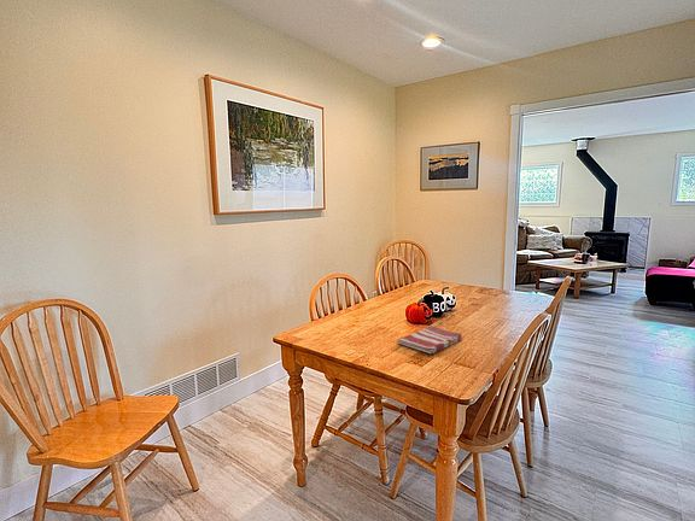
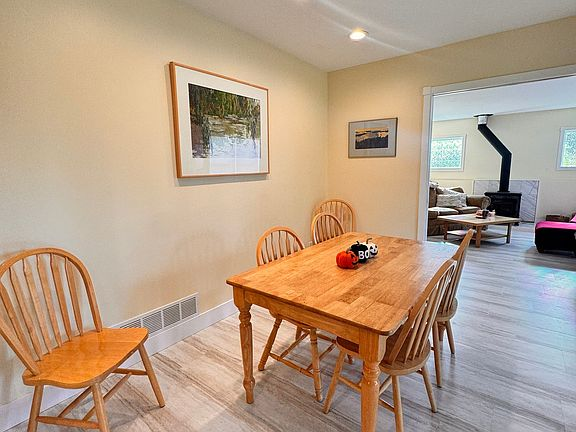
- dish towel [397,324,463,355]
